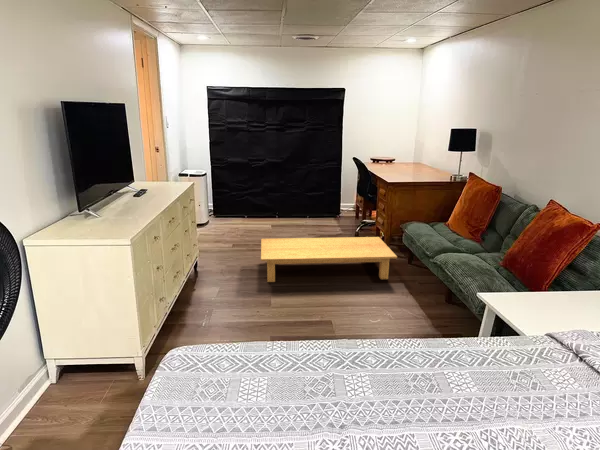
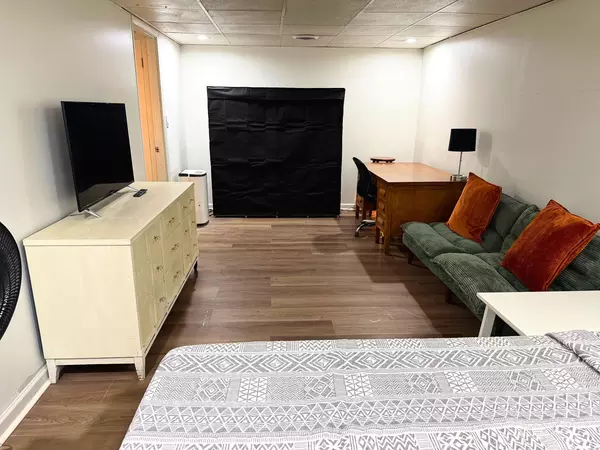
- coffee table [260,236,398,283]
